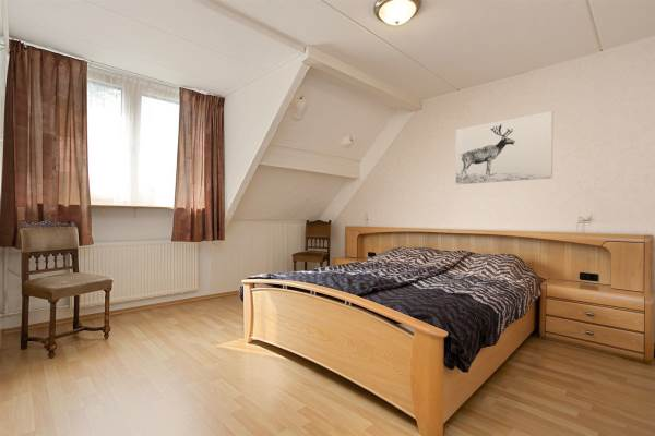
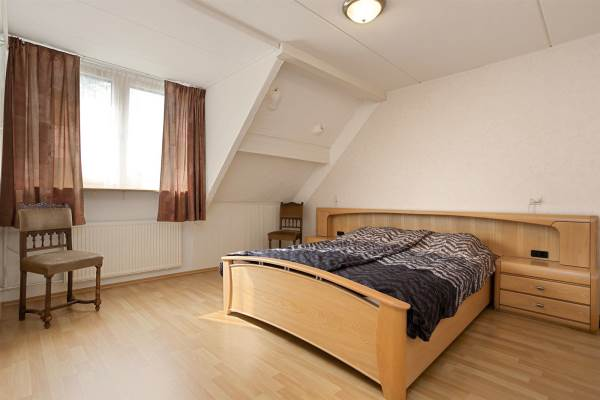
- wall art [454,110,555,185]
